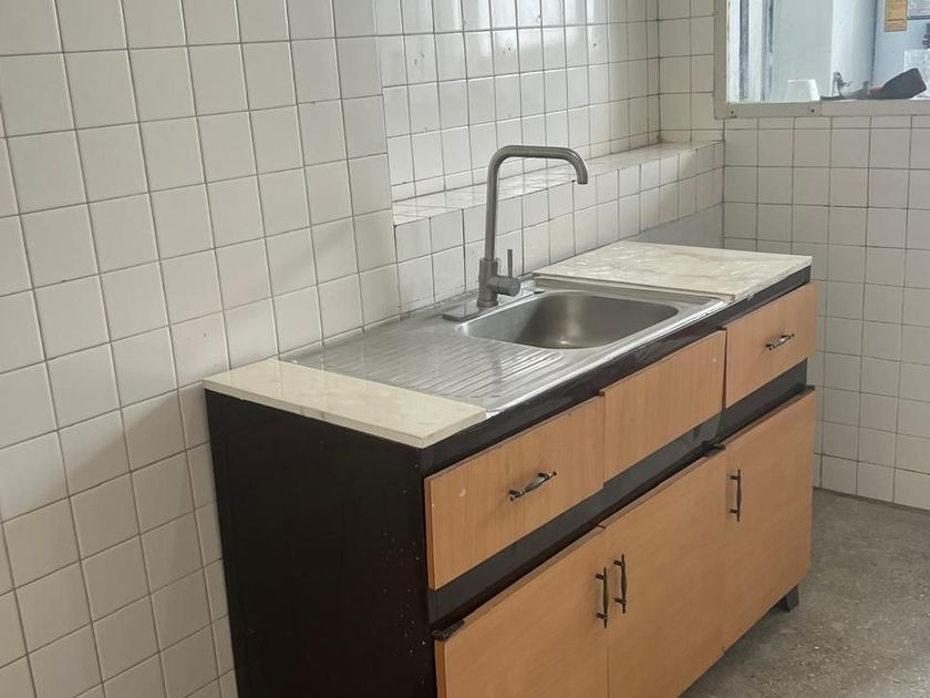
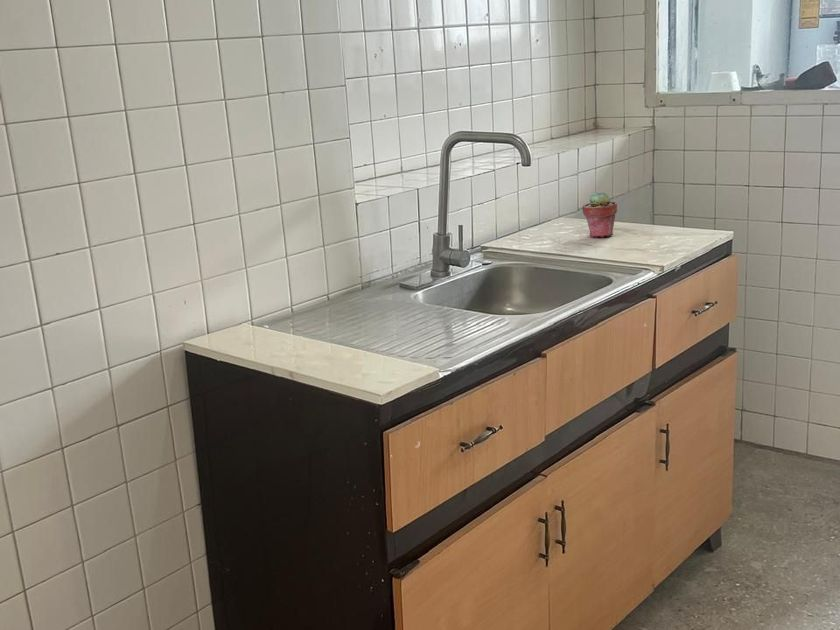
+ potted succulent [582,190,618,238]
